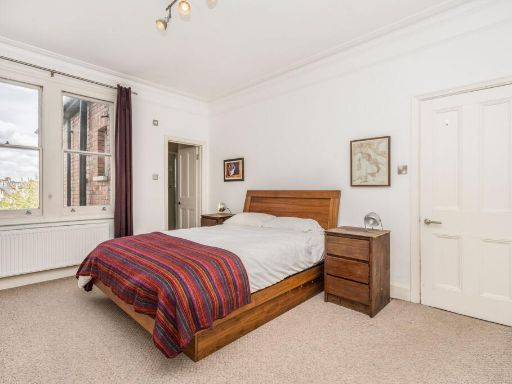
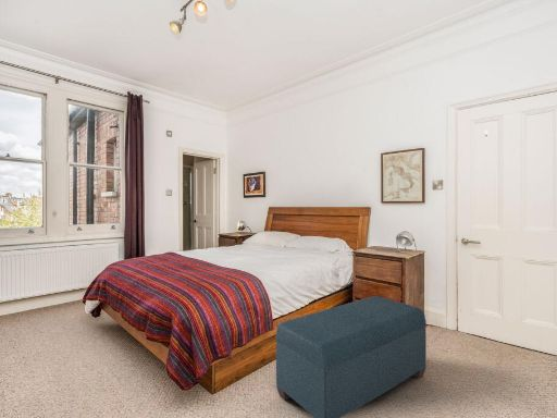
+ bench [275,295,428,418]
